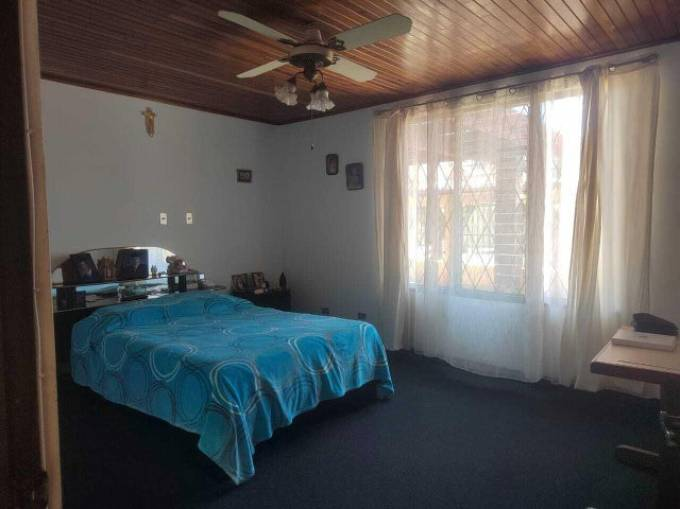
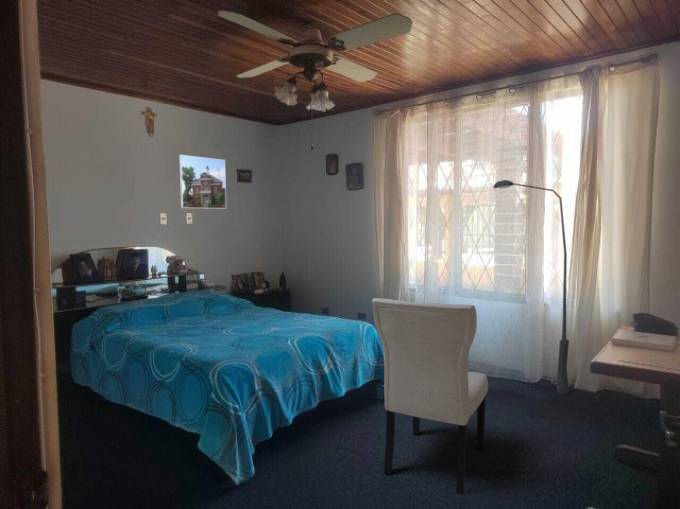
+ floor lamp [493,179,570,395]
+ chair [371,297,489,495]
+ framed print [178,154,227,210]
